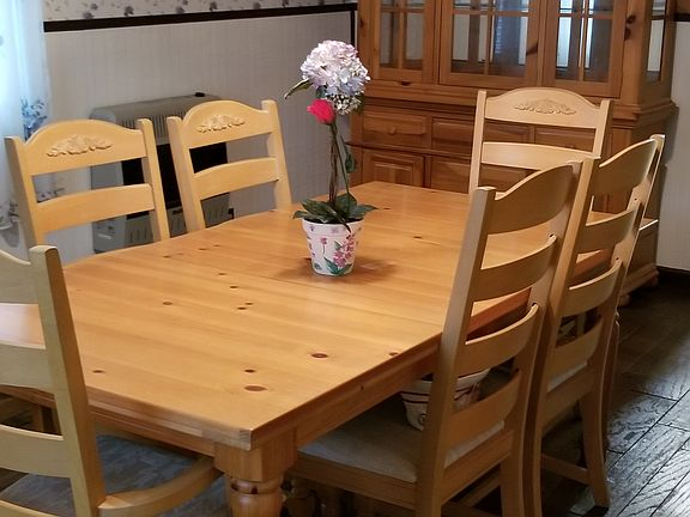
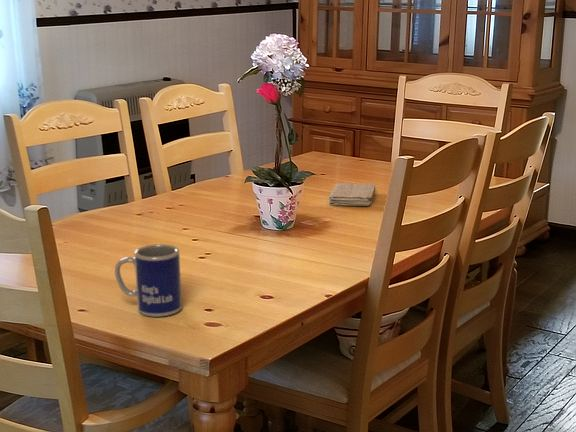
+ washcloth [328,182,376,207]
+ mug [114,243,183,318]
